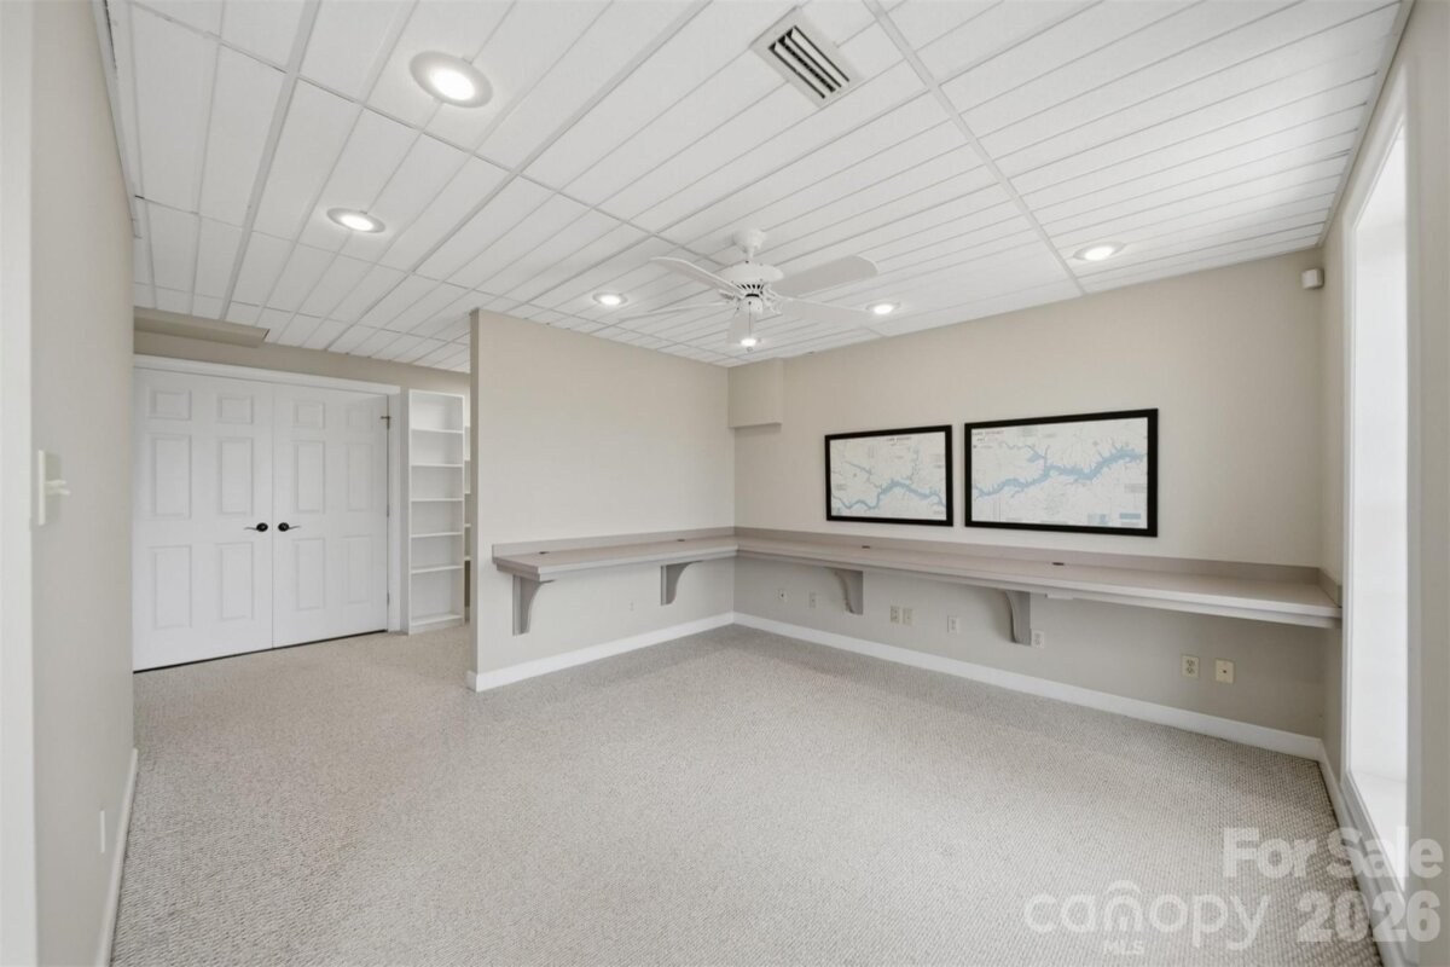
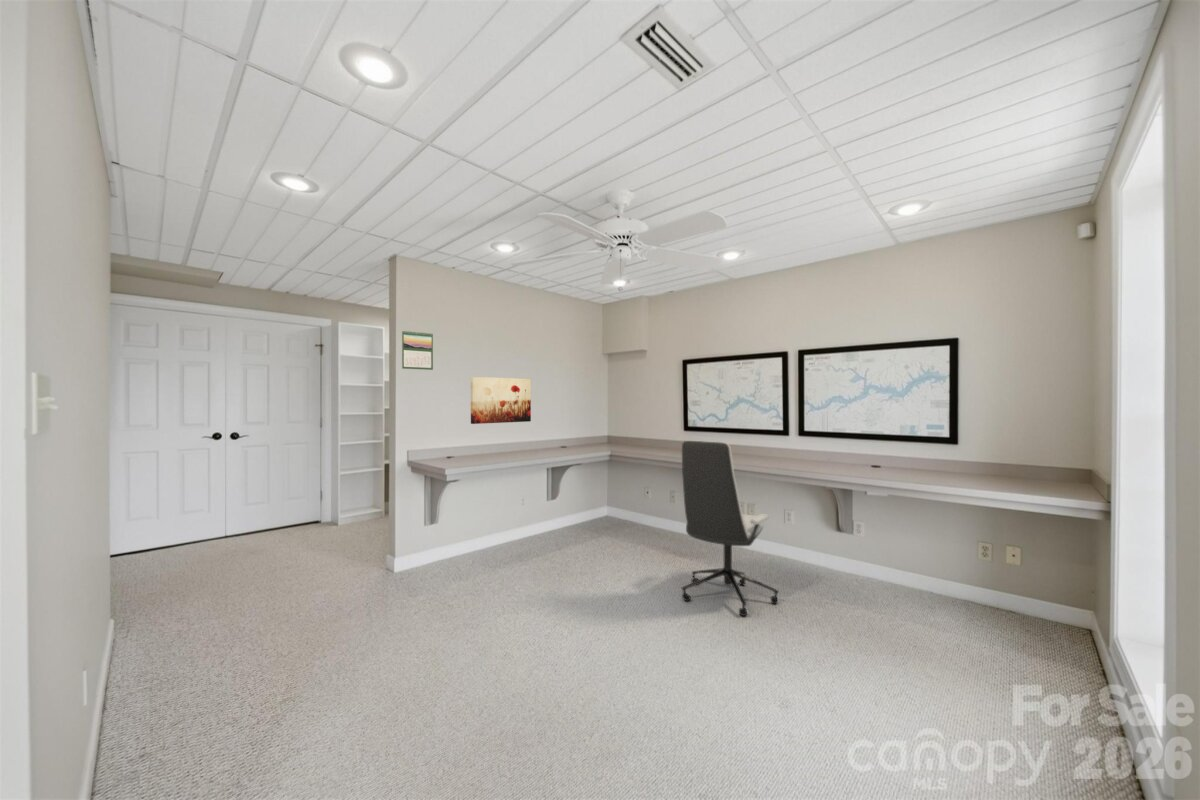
+ calendar [401,329,434,371]
+ office chair [681,440,780,617]
+ wall art [470,376,532,425]
